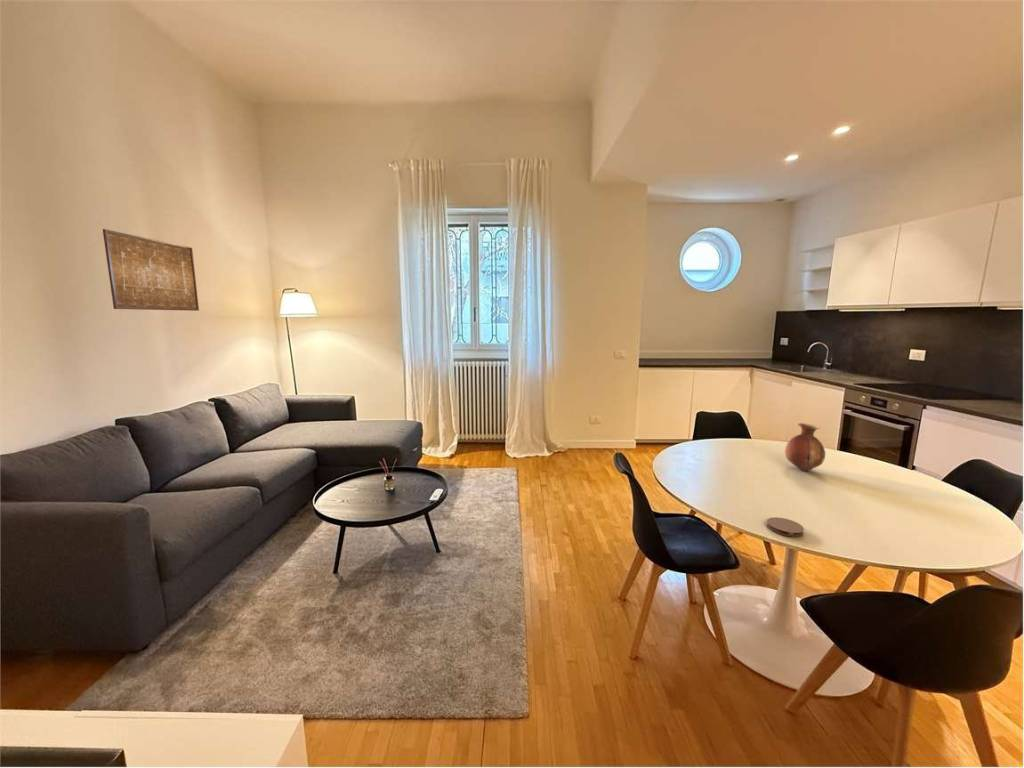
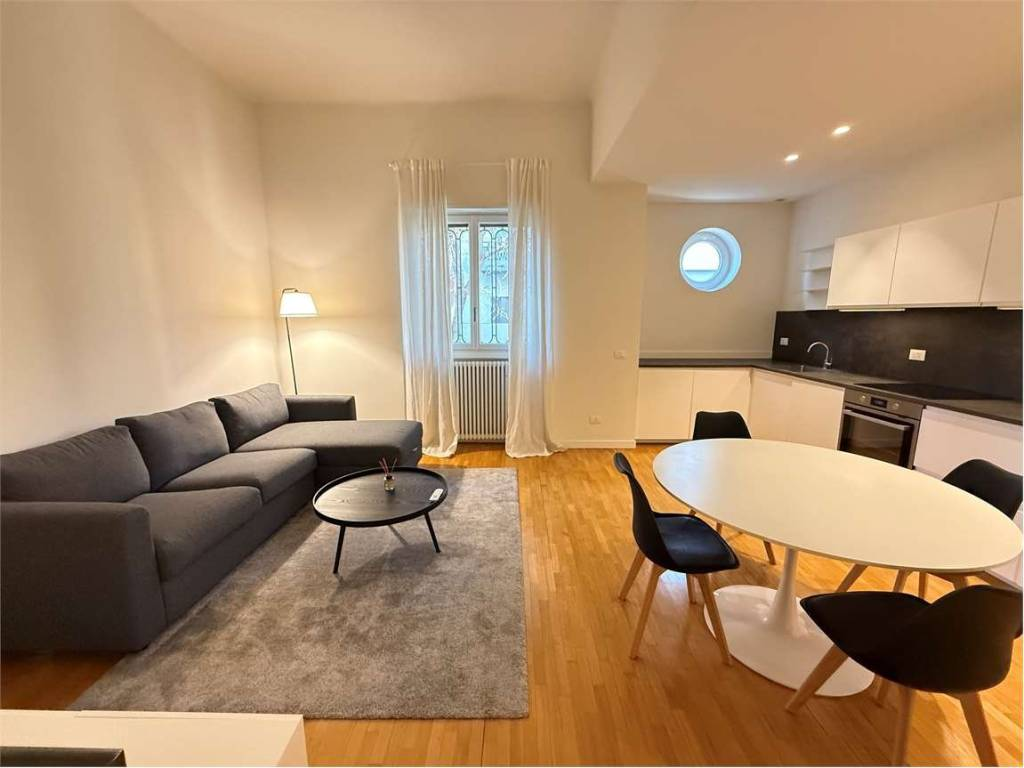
- wall art [102,228,200,312]
- coaster [766,516,805,538]
- vase [784,422,826,472]
